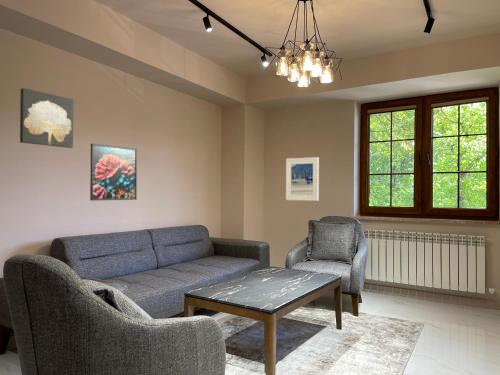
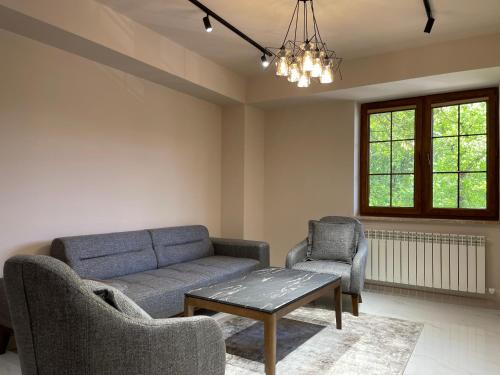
- wall art [19,87,74,149]
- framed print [89,143,138,202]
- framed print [285,156,320,202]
